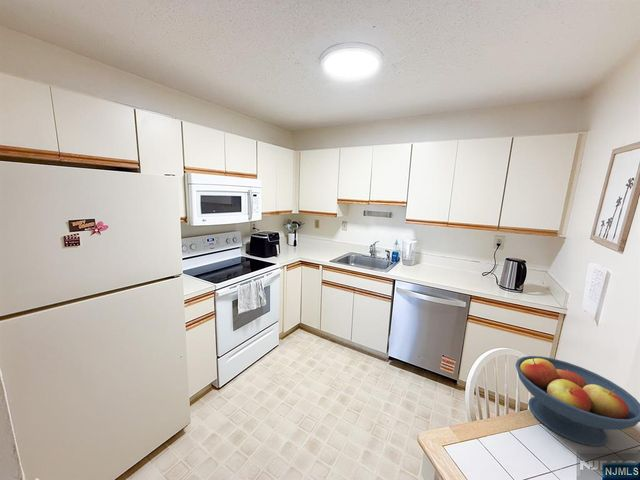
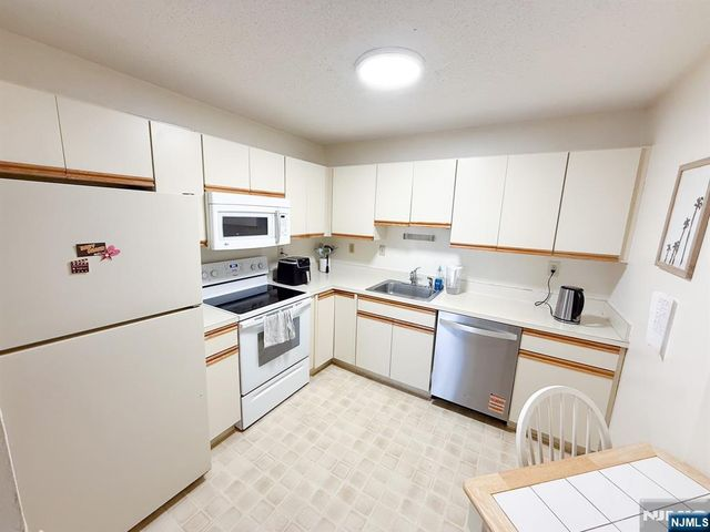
- fruit bowl [515,355,640,447]
